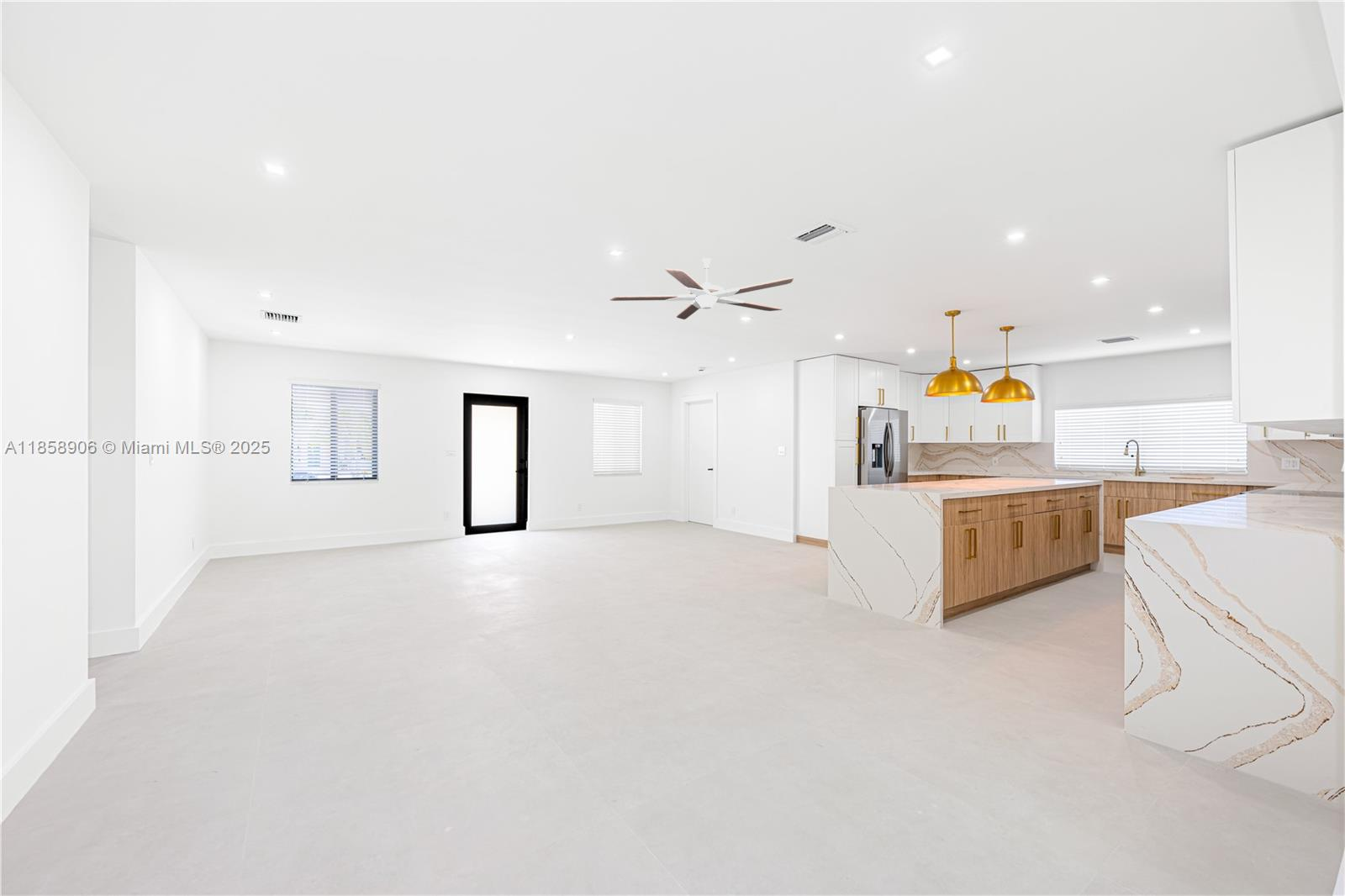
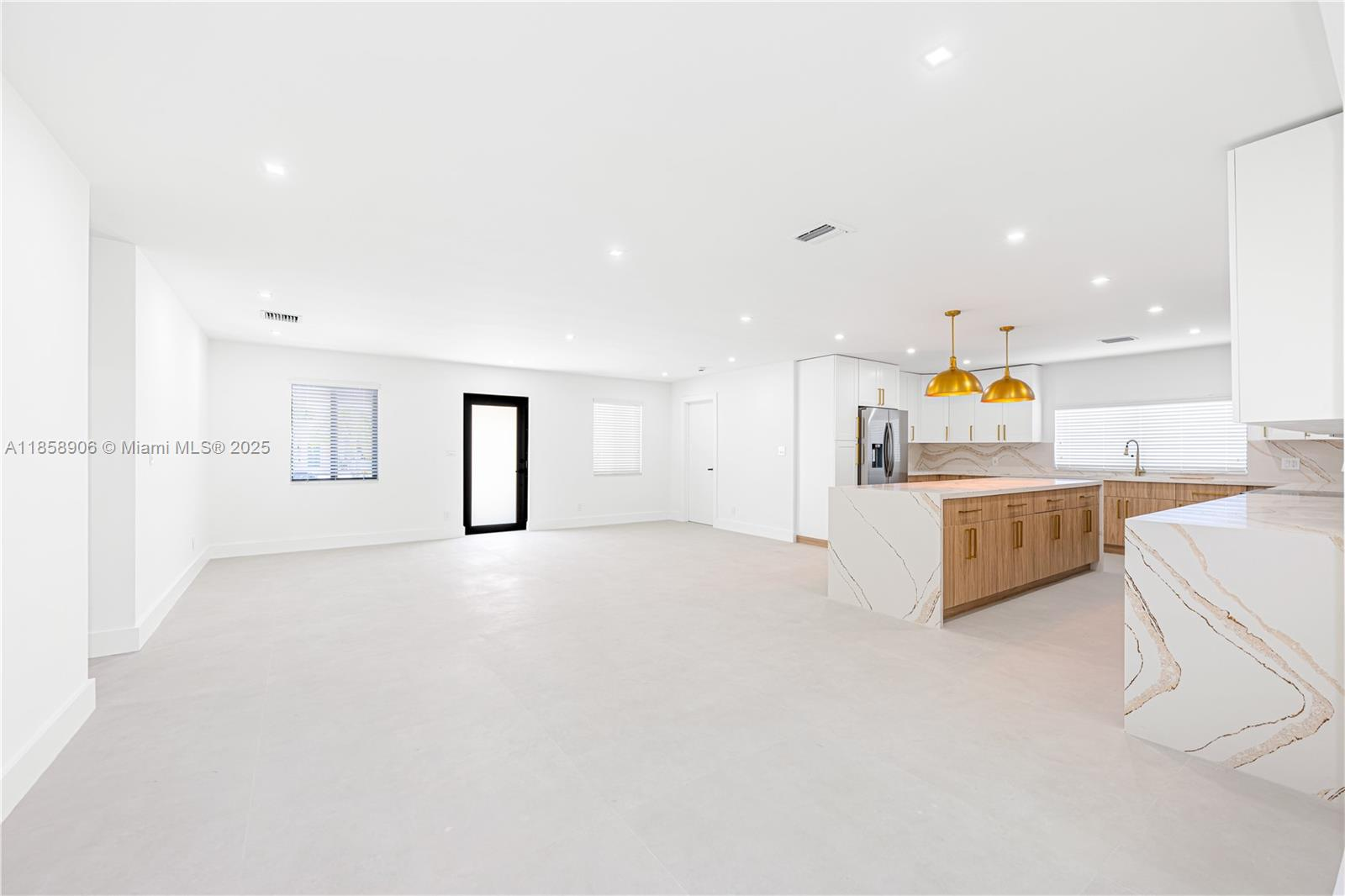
- ceiling fan [609,257,794,320]
